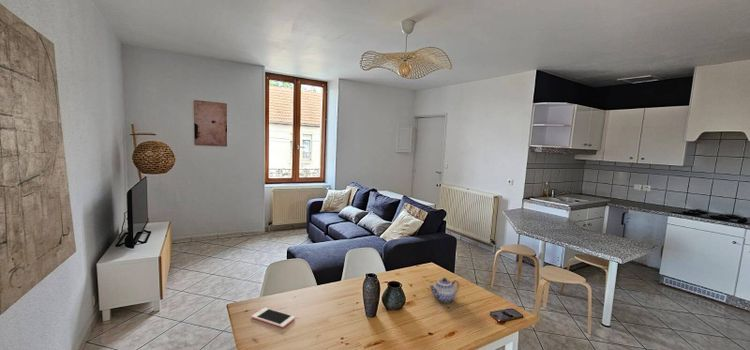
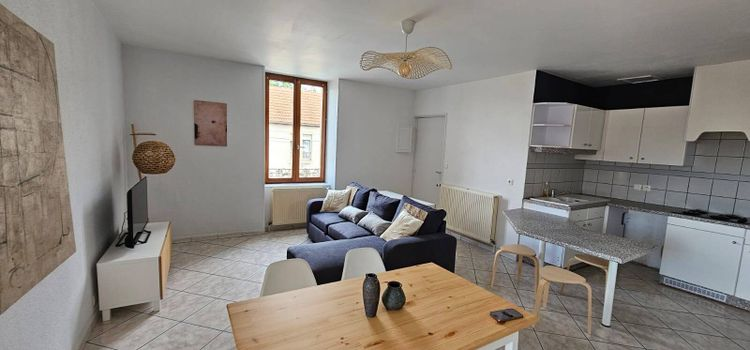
- cell phone [251,307,296,329]
- teapot [428,277,460,304]
